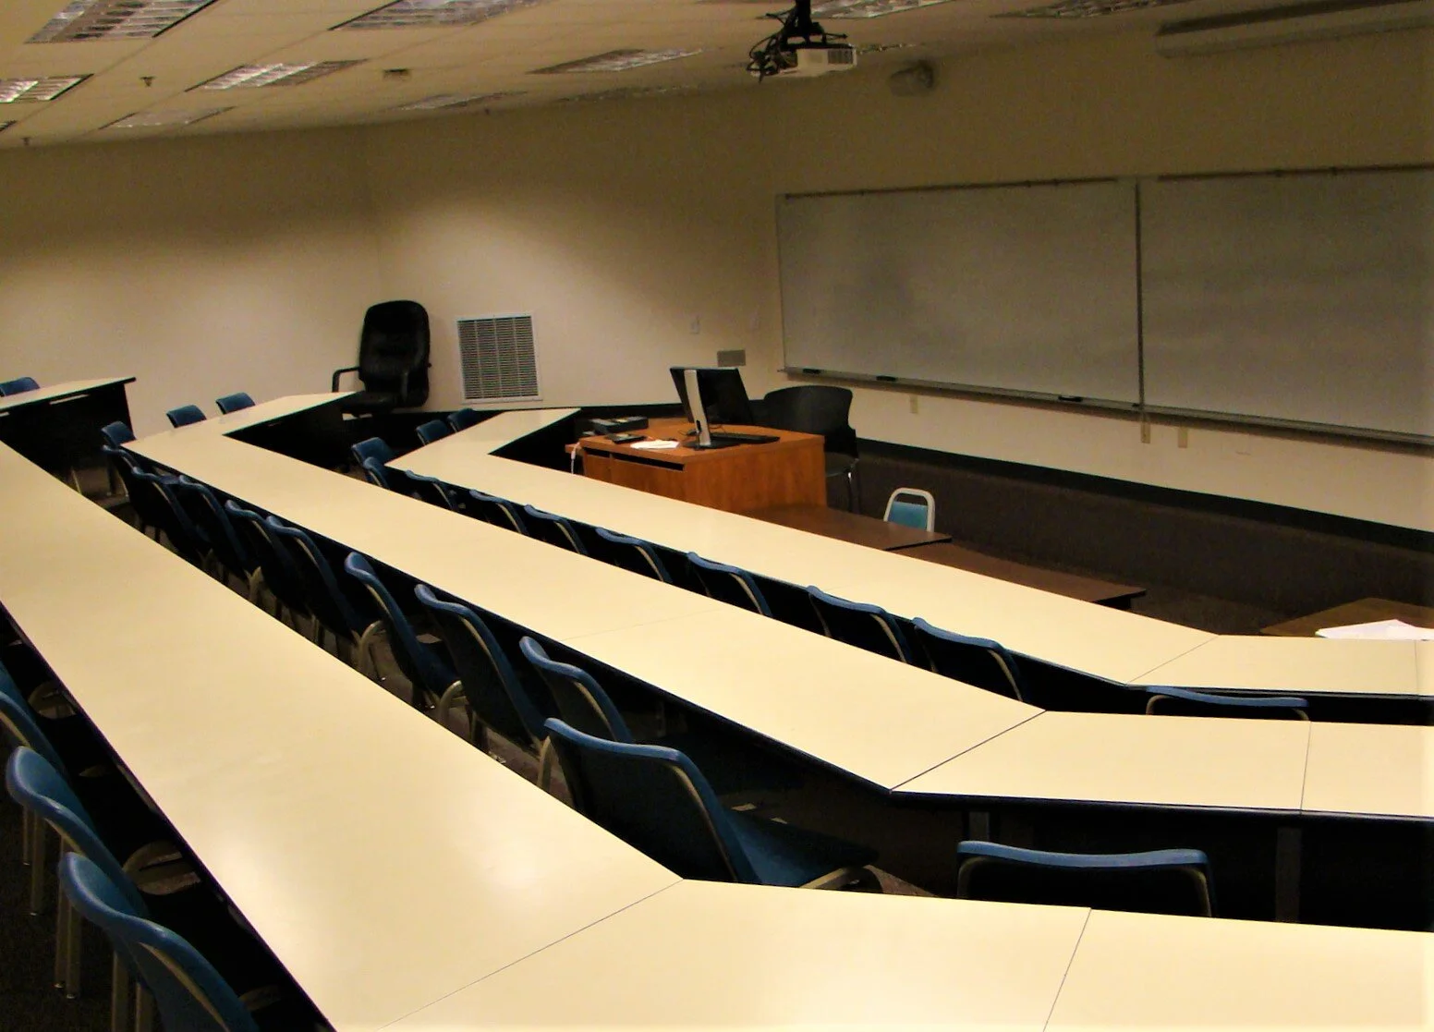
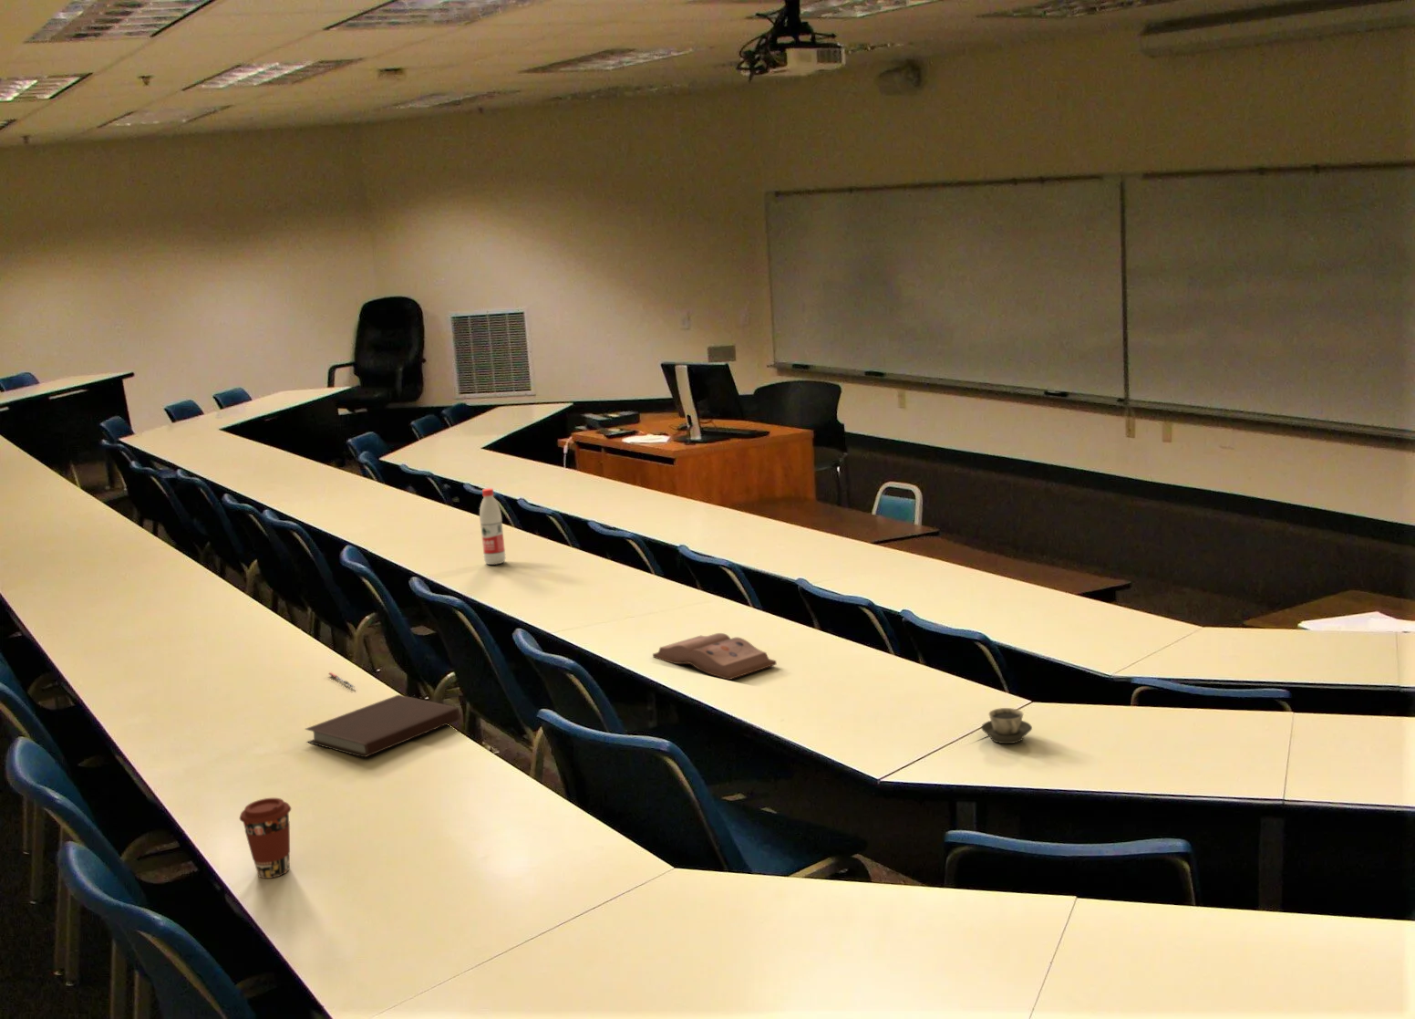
+ hardback book [651,632,777,680]
+ water bottle [479,487,506,566]
+ notebook [303,694,460,758]
+ coffee cup [238,797,292,879]
+ cup [980,707,1033,744]
+ pen [328,672,355,689]
